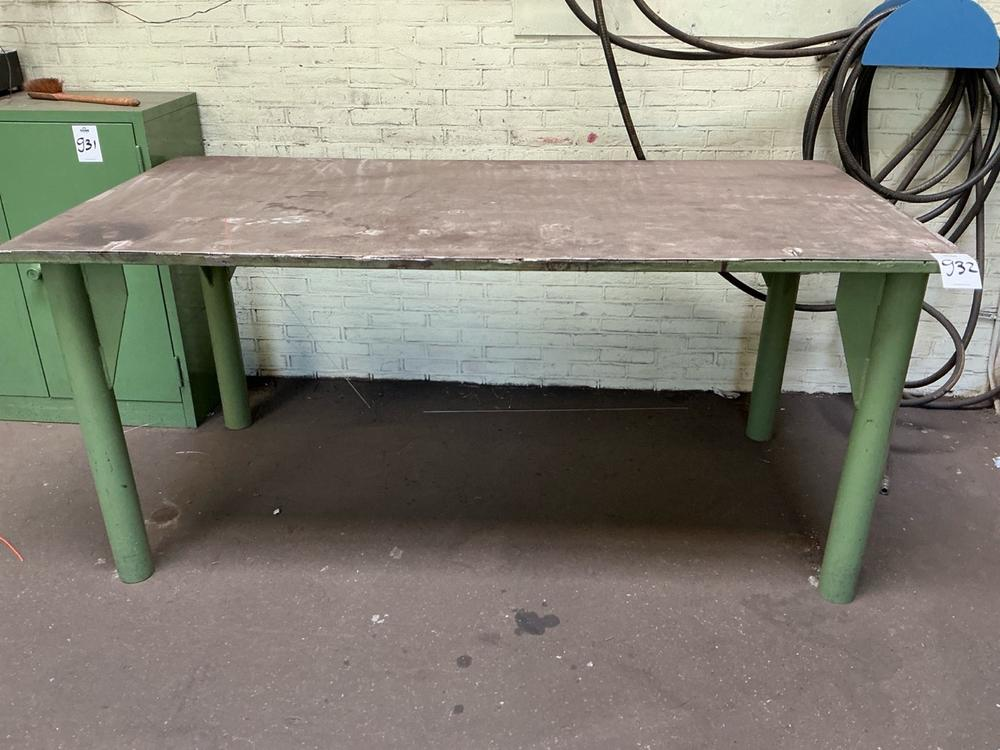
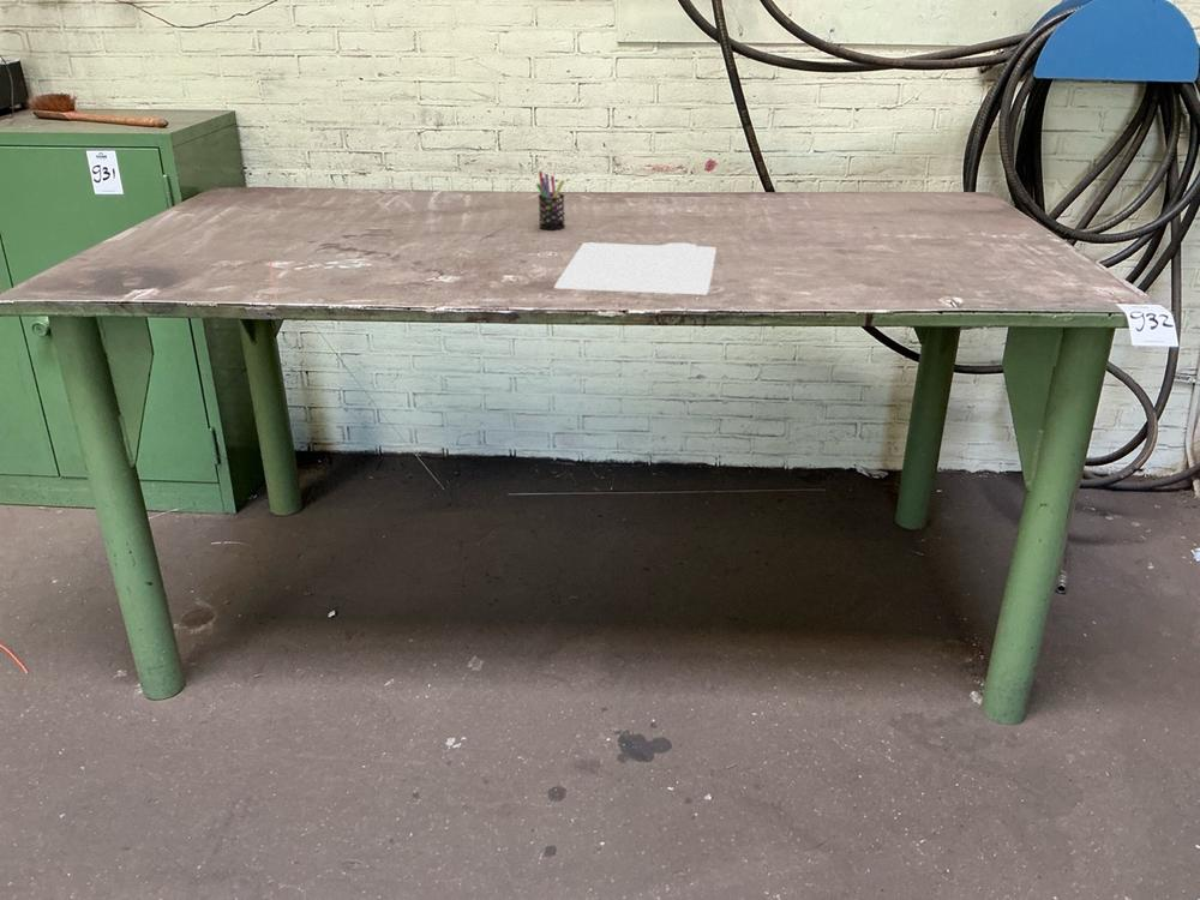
+ pen holder [535,169,566,230]
+ clipboard [553,241,718,295]
